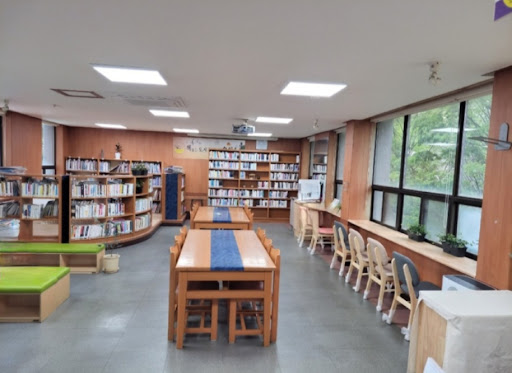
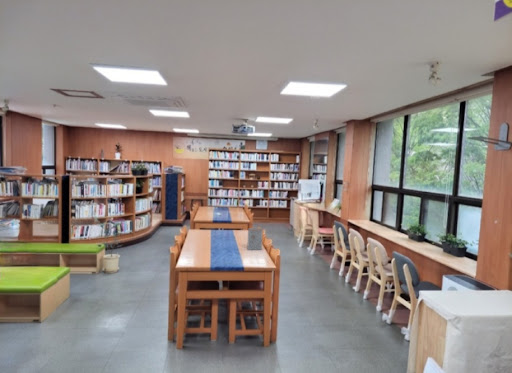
+ book [246,227,264,251]
